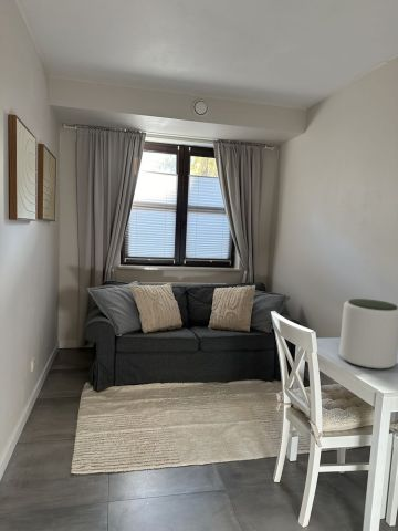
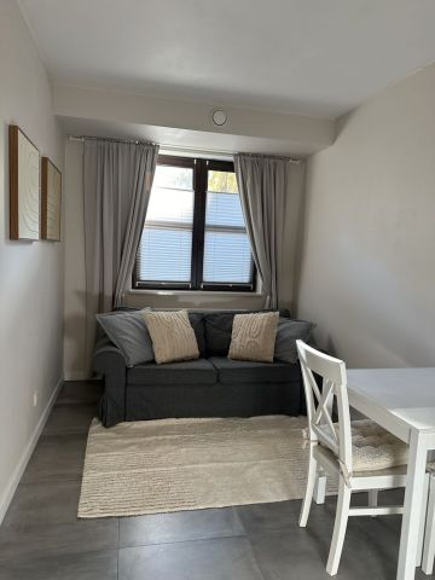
- plant pot [338,298,398,371]
